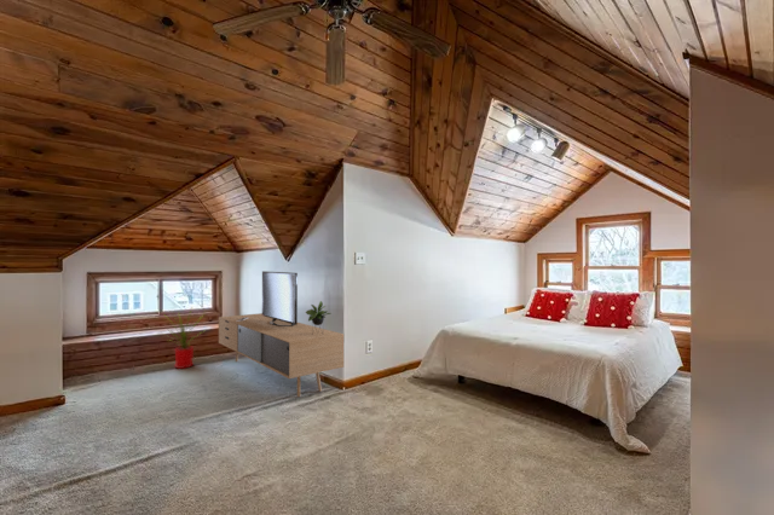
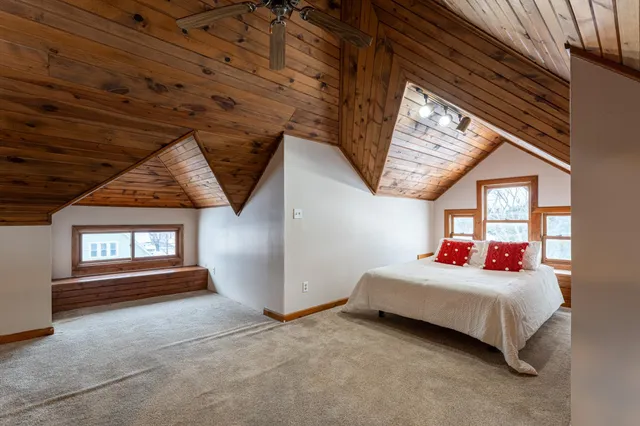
- house plant [158,305,209,370]
- media console [218,270,345,398]
